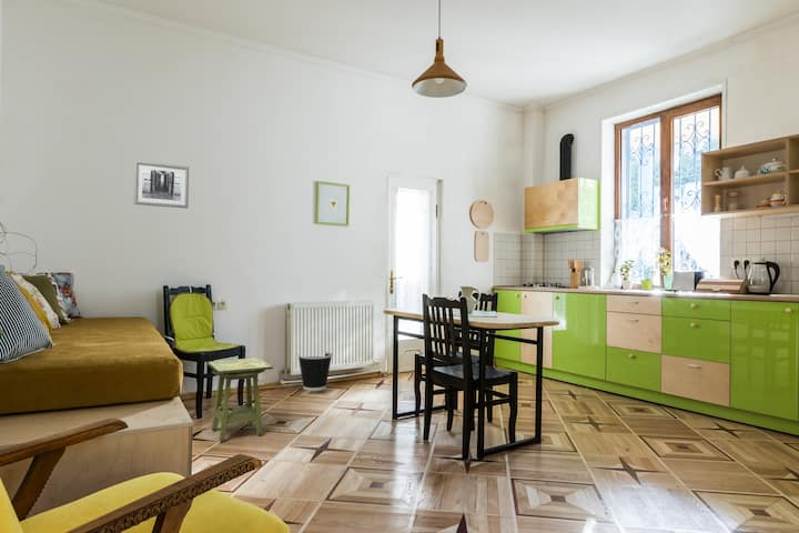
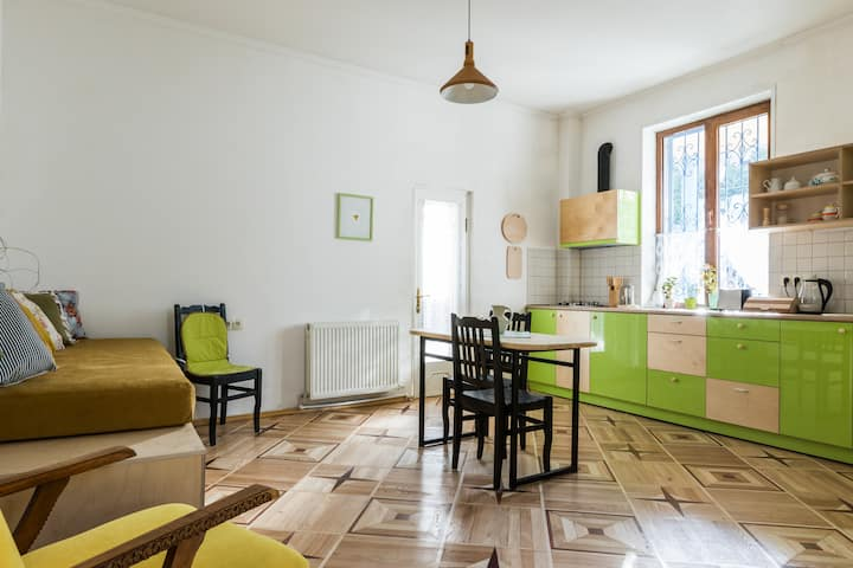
- wastebasket [296,351,334,392]
- side table [206,356,274,443]
- wall art [132,160,190,210]
